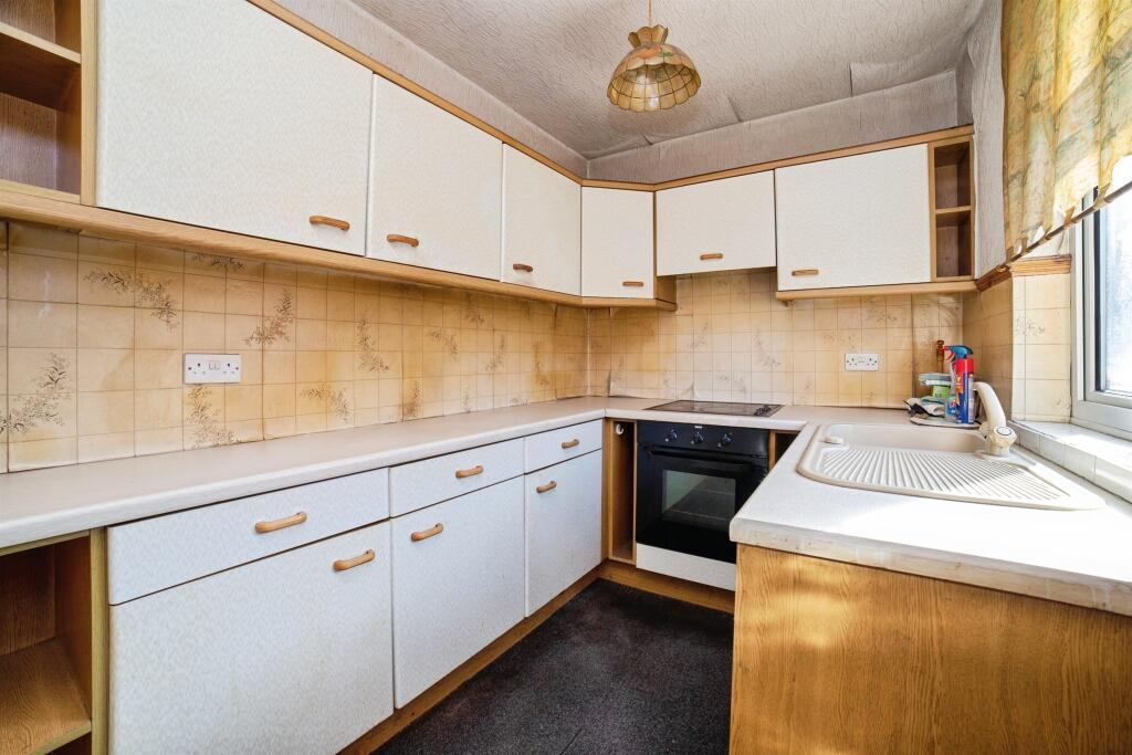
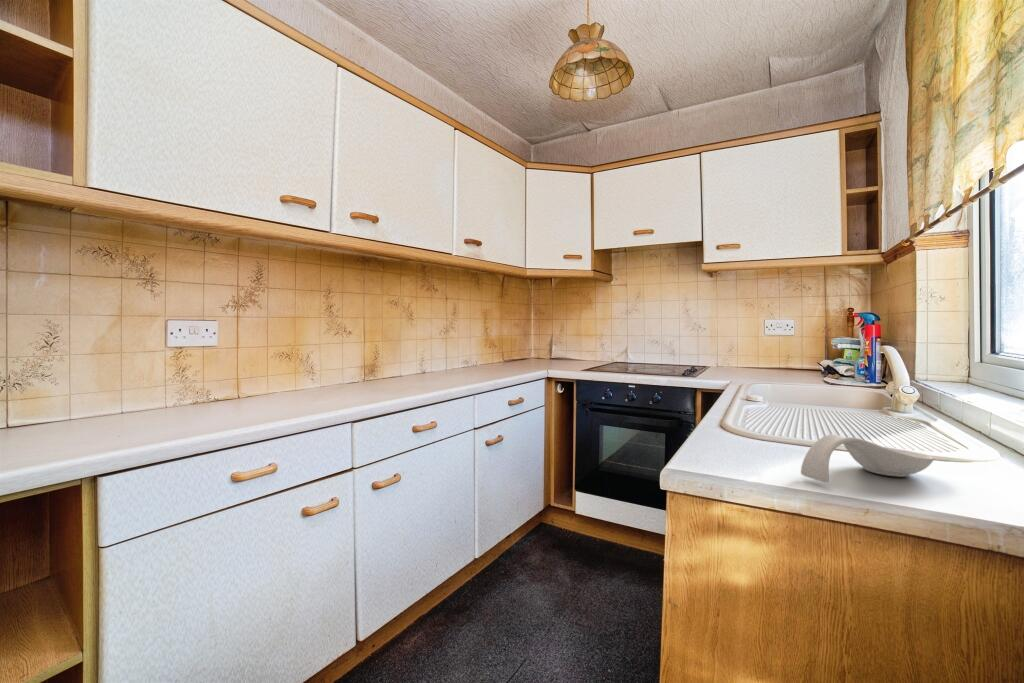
+ spoon rest [800,433,935,483]
